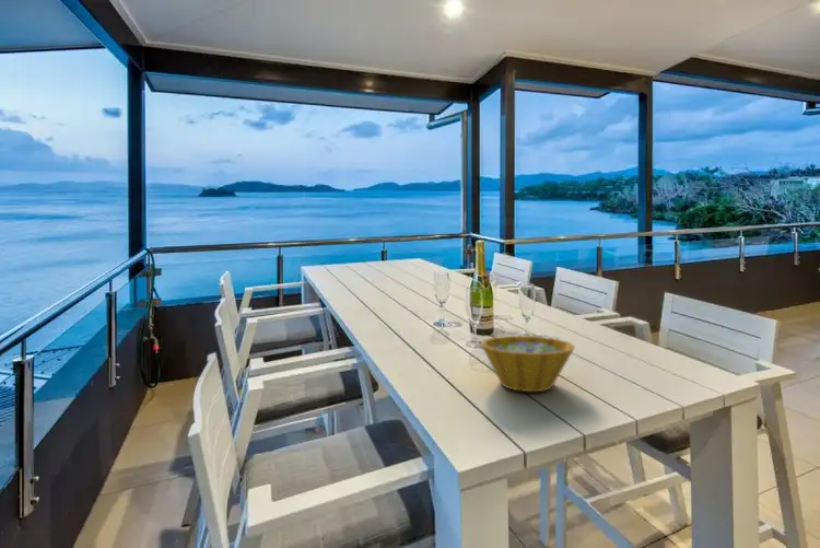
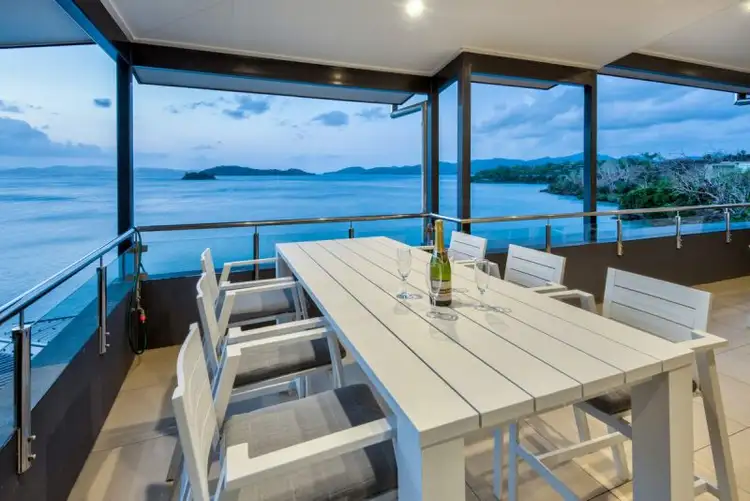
- bowl [480,335,576,393]
